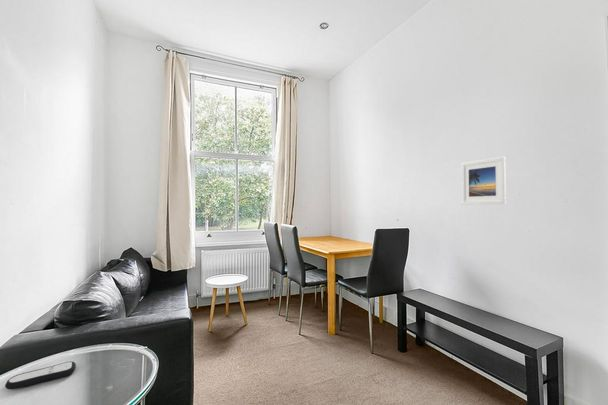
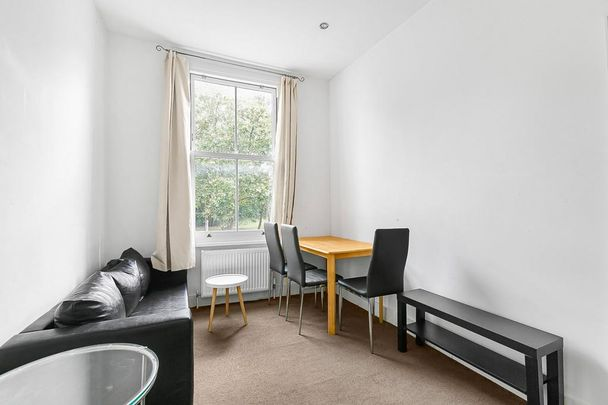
- remote control [4,360,77,390]
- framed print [460,156,507,206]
